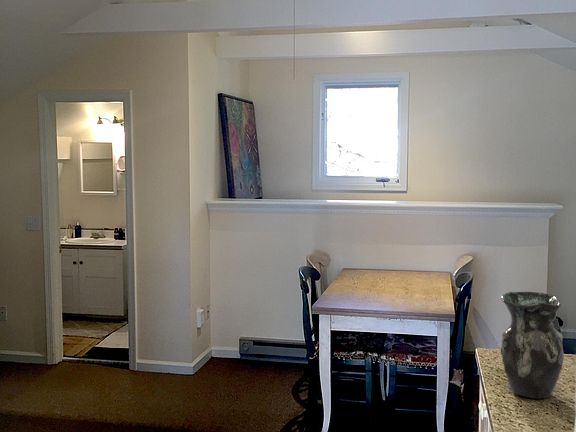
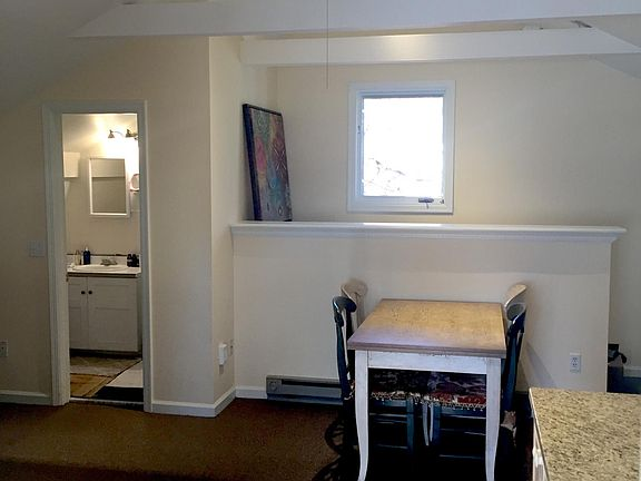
- vase [500,291,565,399]
